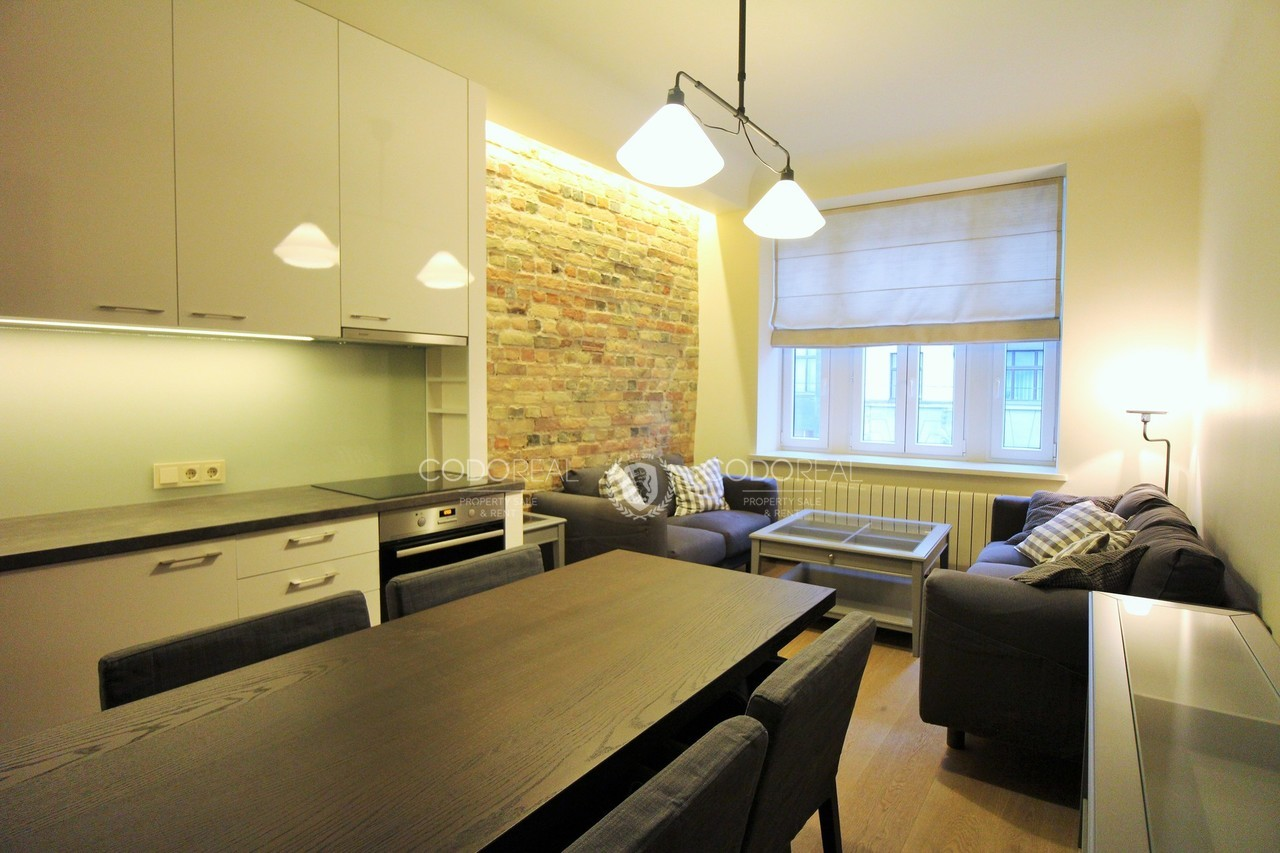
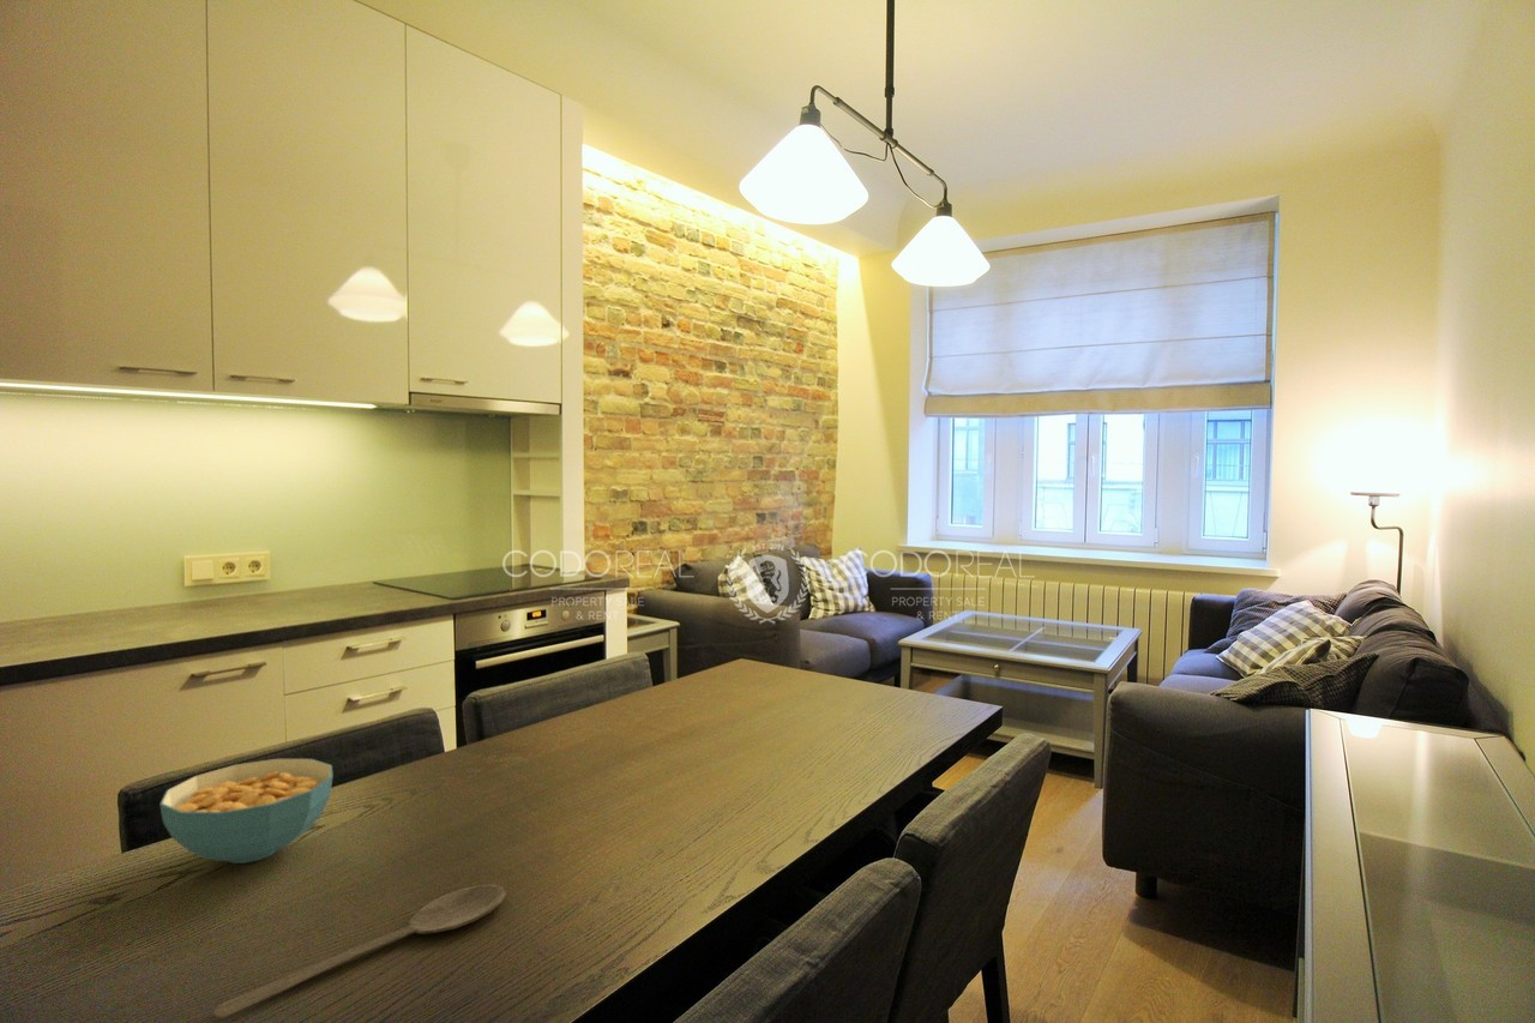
+ cereal bowl [158,758,333,865]
+ wooden spoon [212,884,507,1019]
